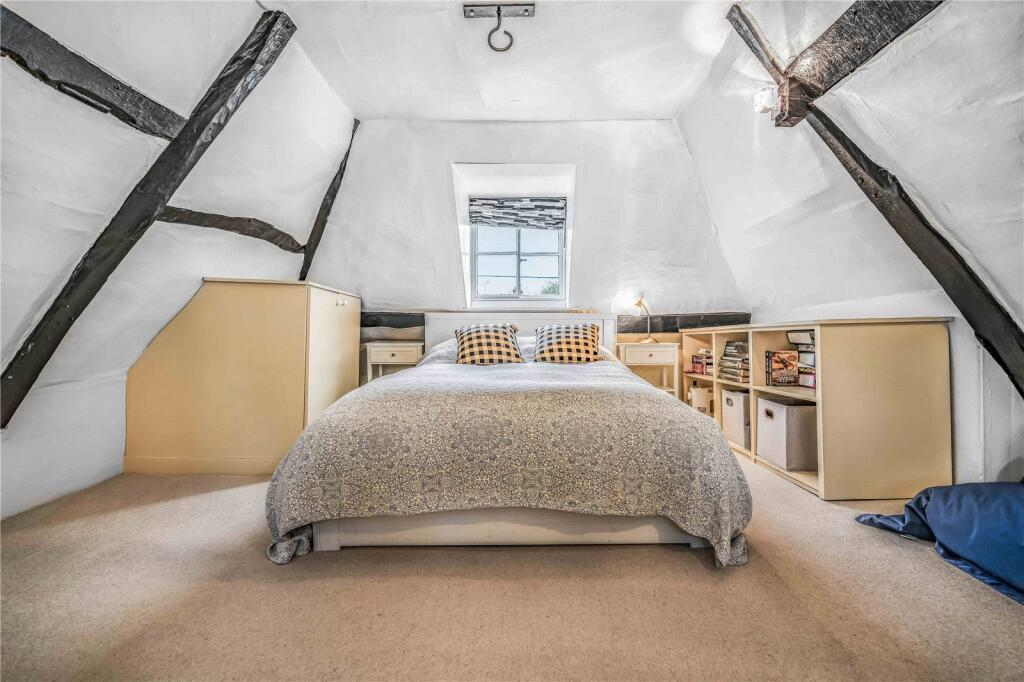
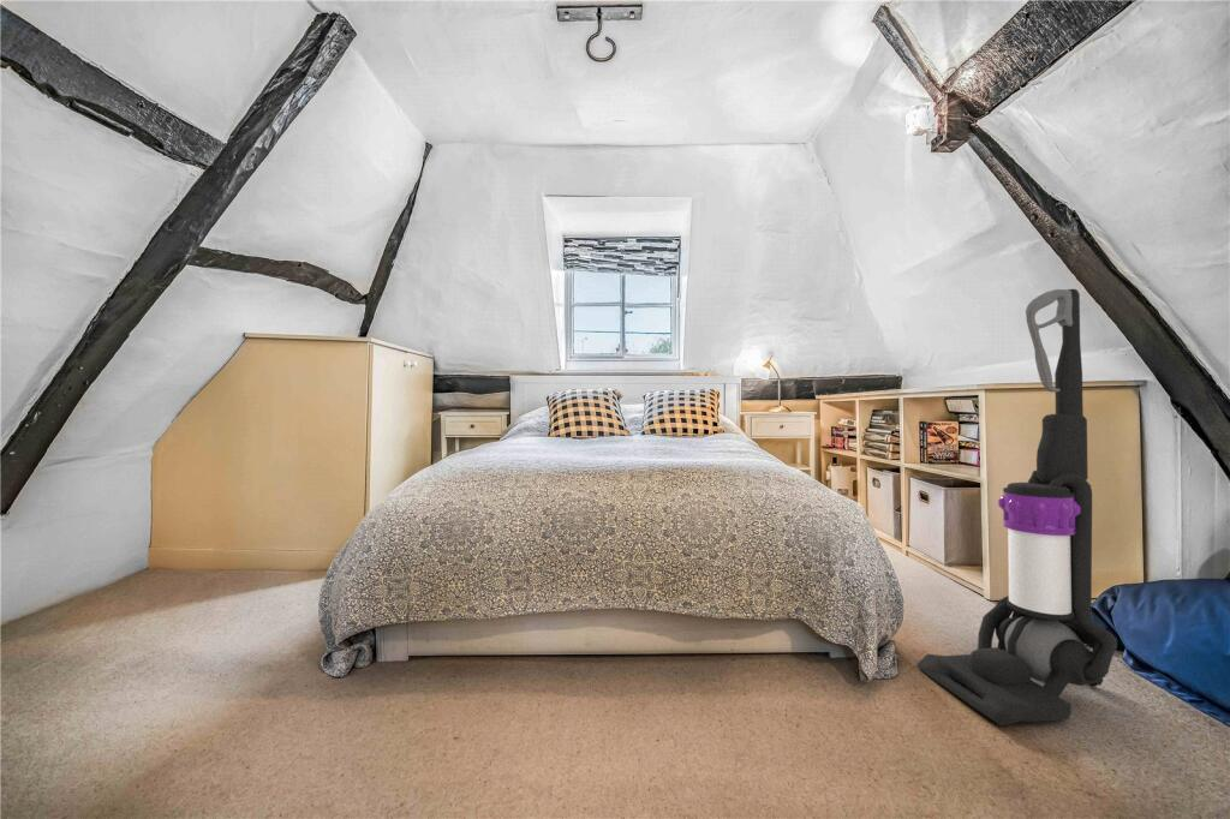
+ vacuum cleaner [916,288,1118,727]
